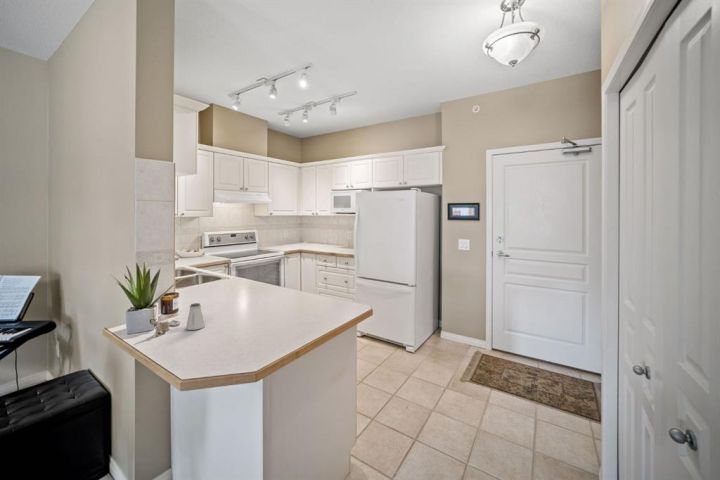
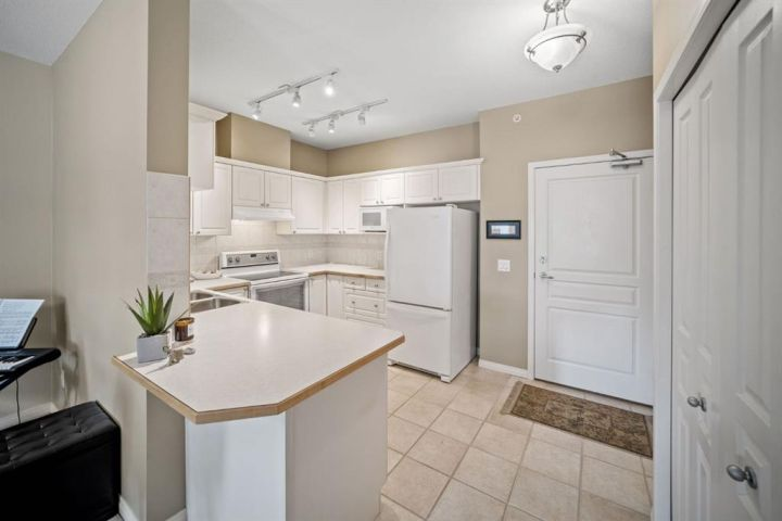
- saltshaker [185,302,206,331]
